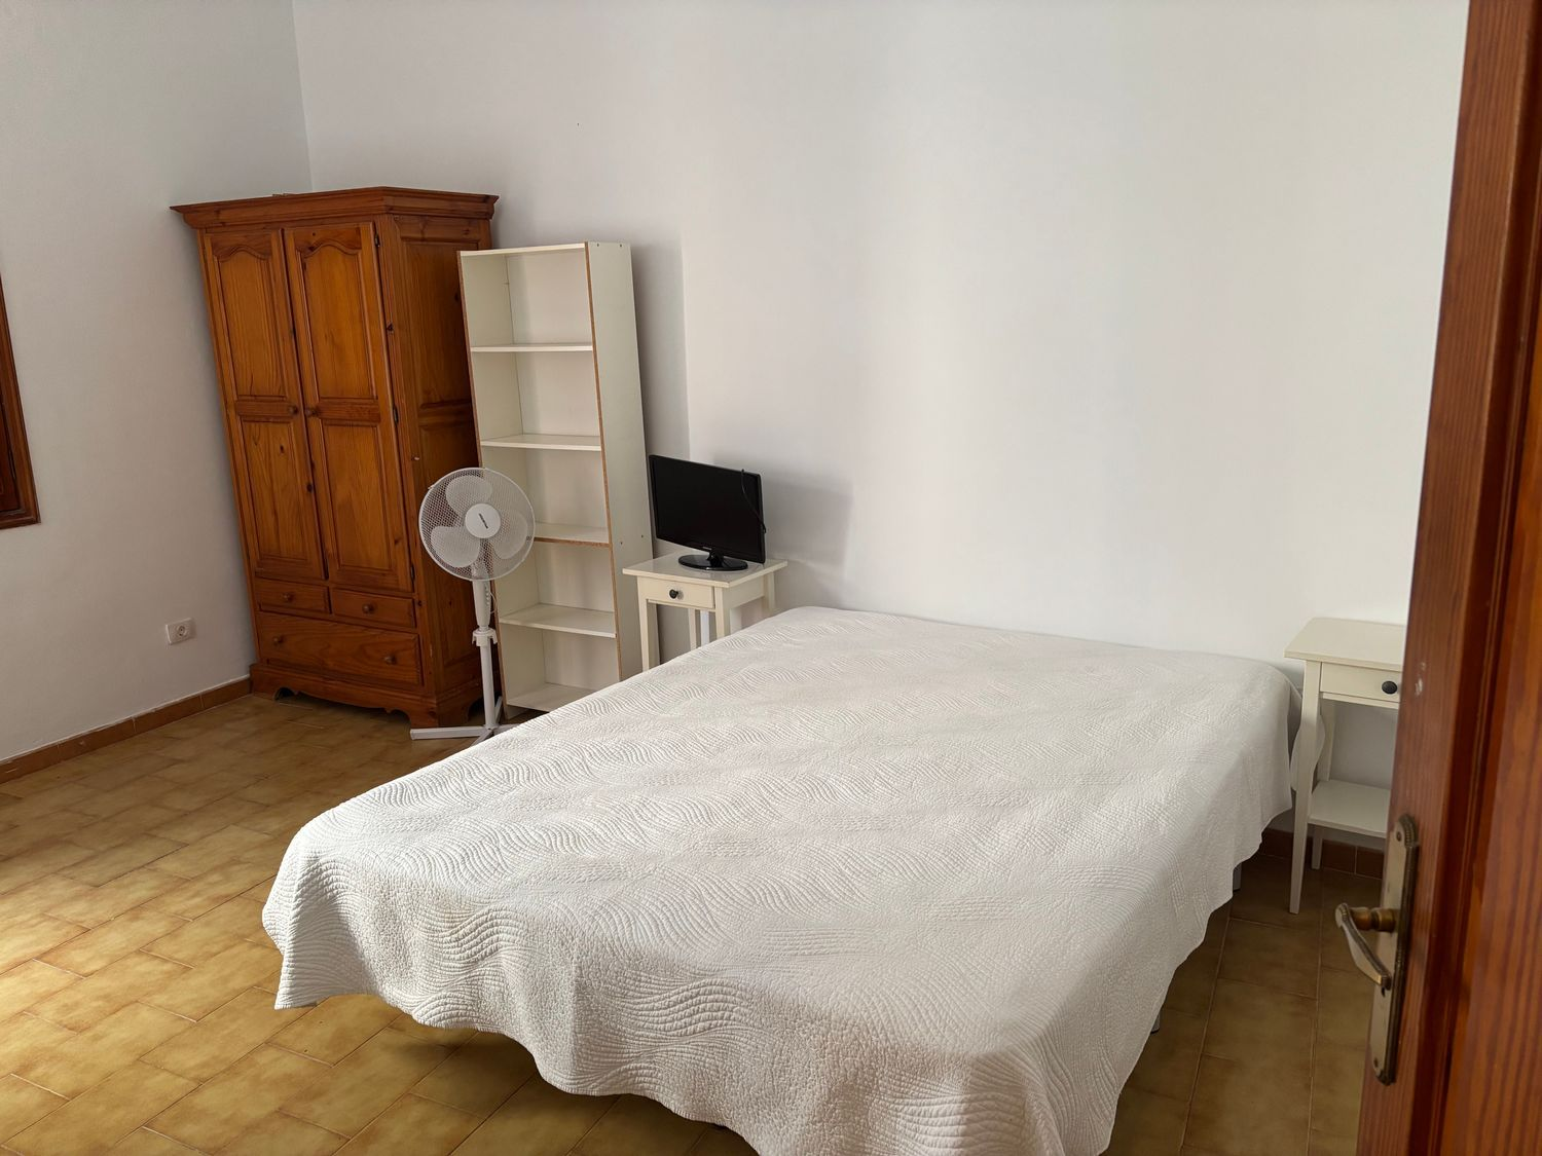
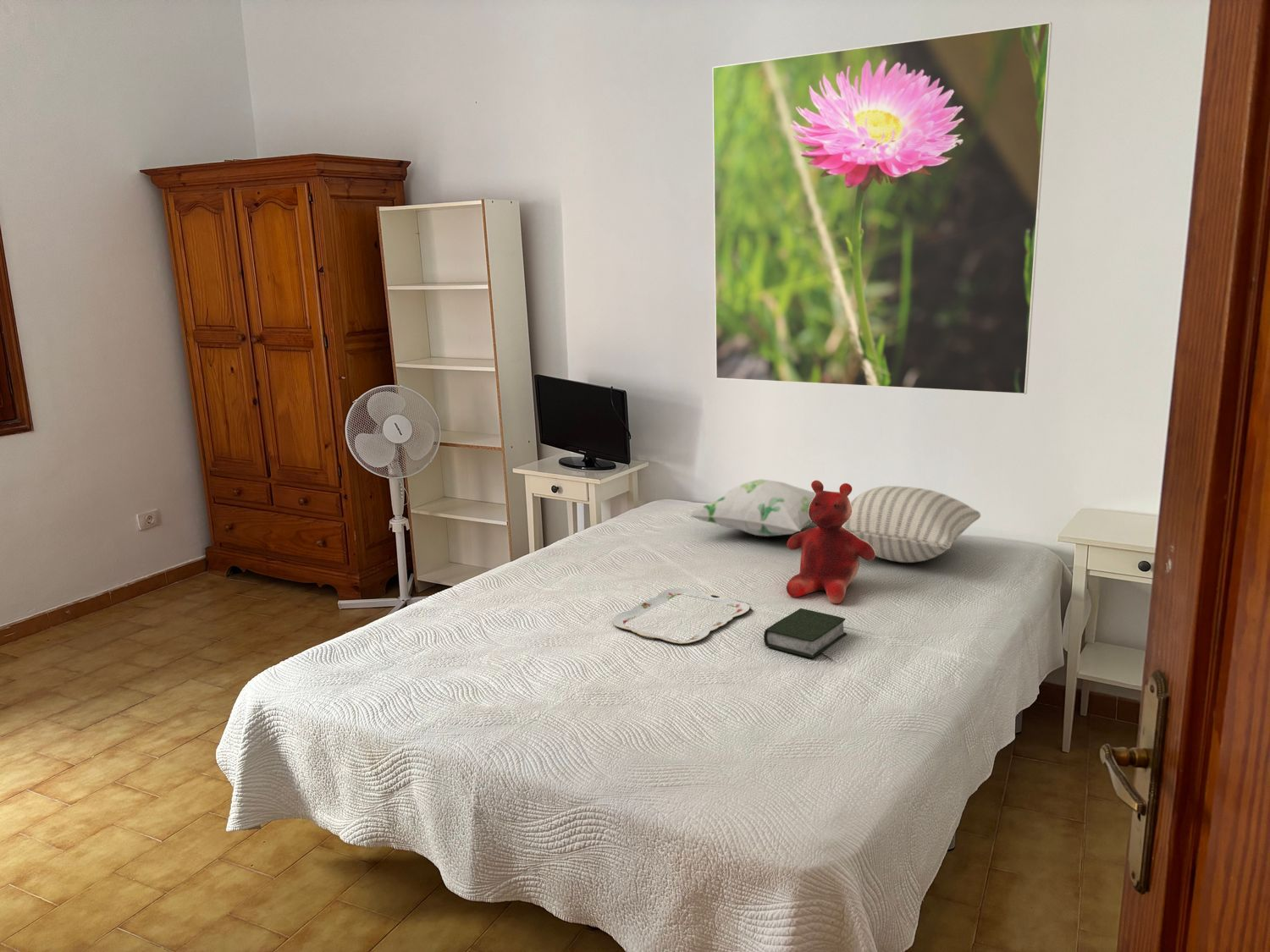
+ decorative pillow [688,478,815,537]
+ book [763,608,848,658]
+ serving tray [612,587,750,645]
+ teddy bear [786,480,876,605]
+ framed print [711,21,1053,395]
+ pillow [842,485,981,564]
